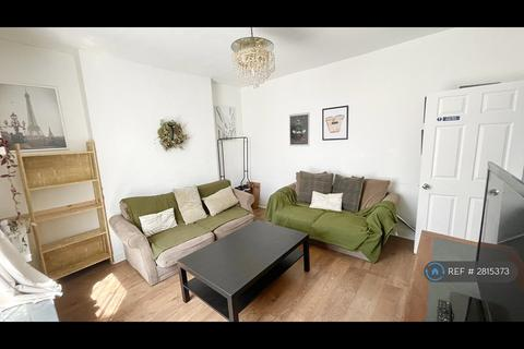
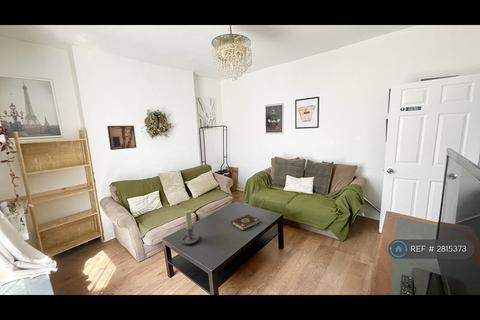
+ book [230,213,261,231]
+ wall art [106,125,137,151]
+ candle holder [180,209,200,245]
